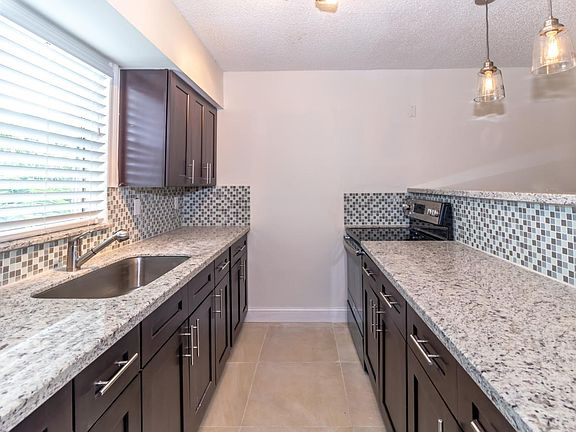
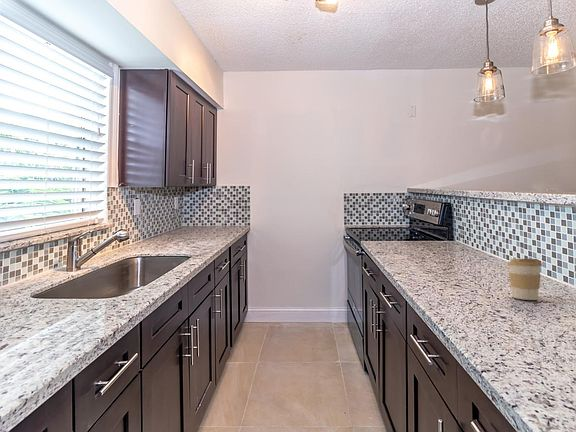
+ coffee cup [507,258,543,301]
